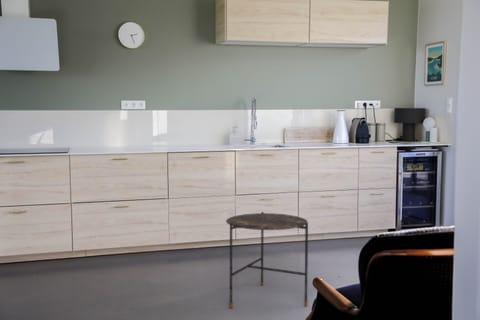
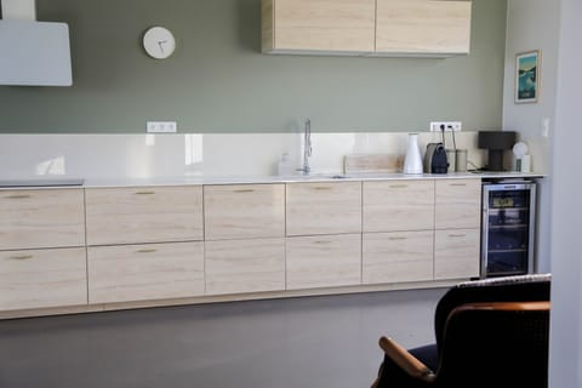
- side table [225,211,309,309]
